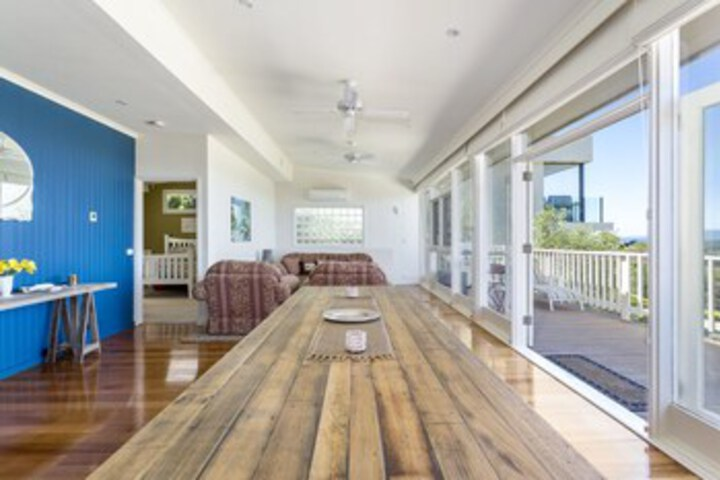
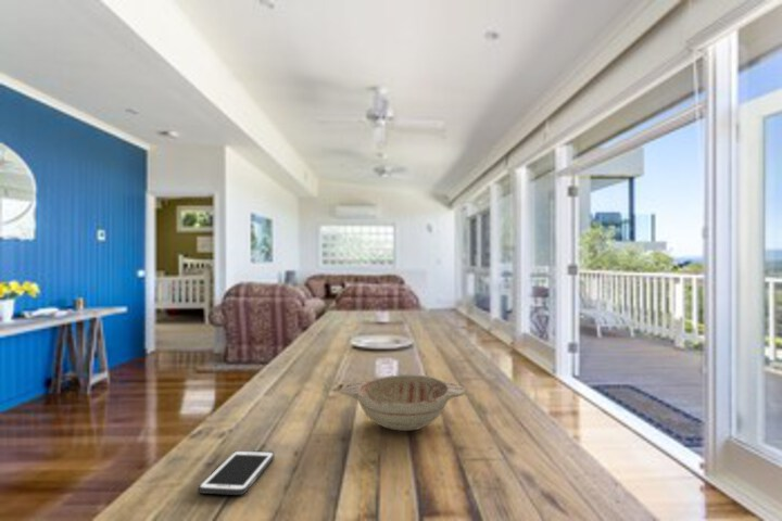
+ cell phone [198,449,276,496]
+ decorative bowl [340,373,467,432]
